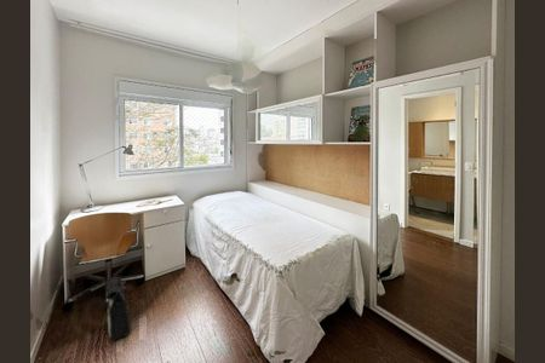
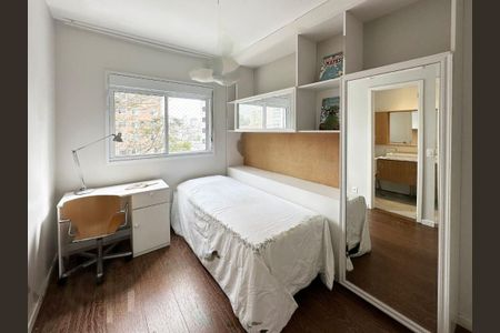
- backpack [104,276,132,342]
